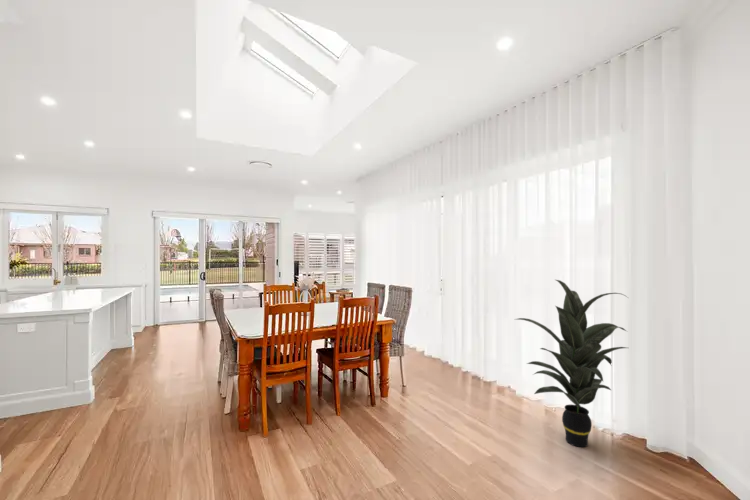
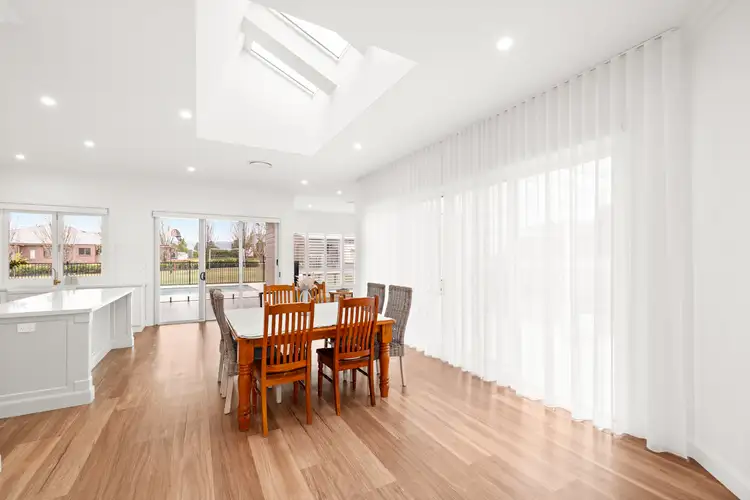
- indoor plant [515,279,629,448]
